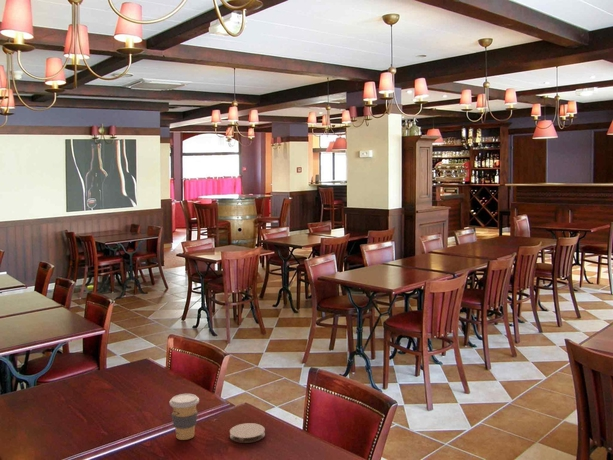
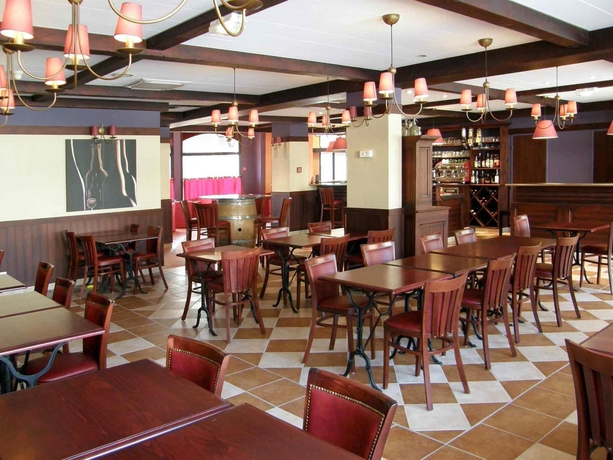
- coaster [229,422,266,444]
- coffee cup [169,393,200,441]
